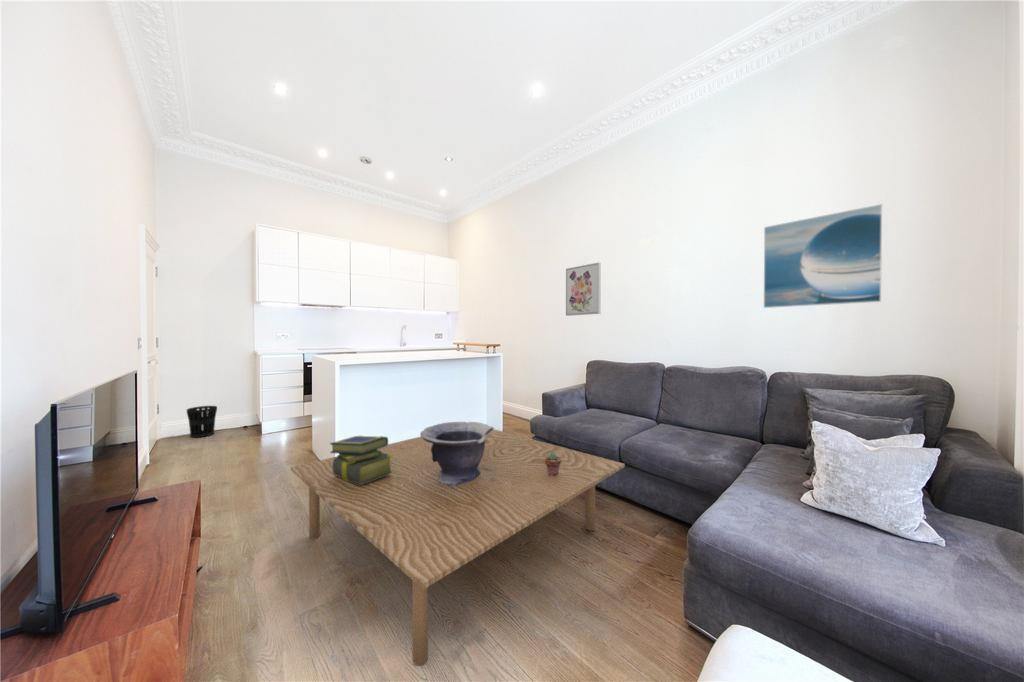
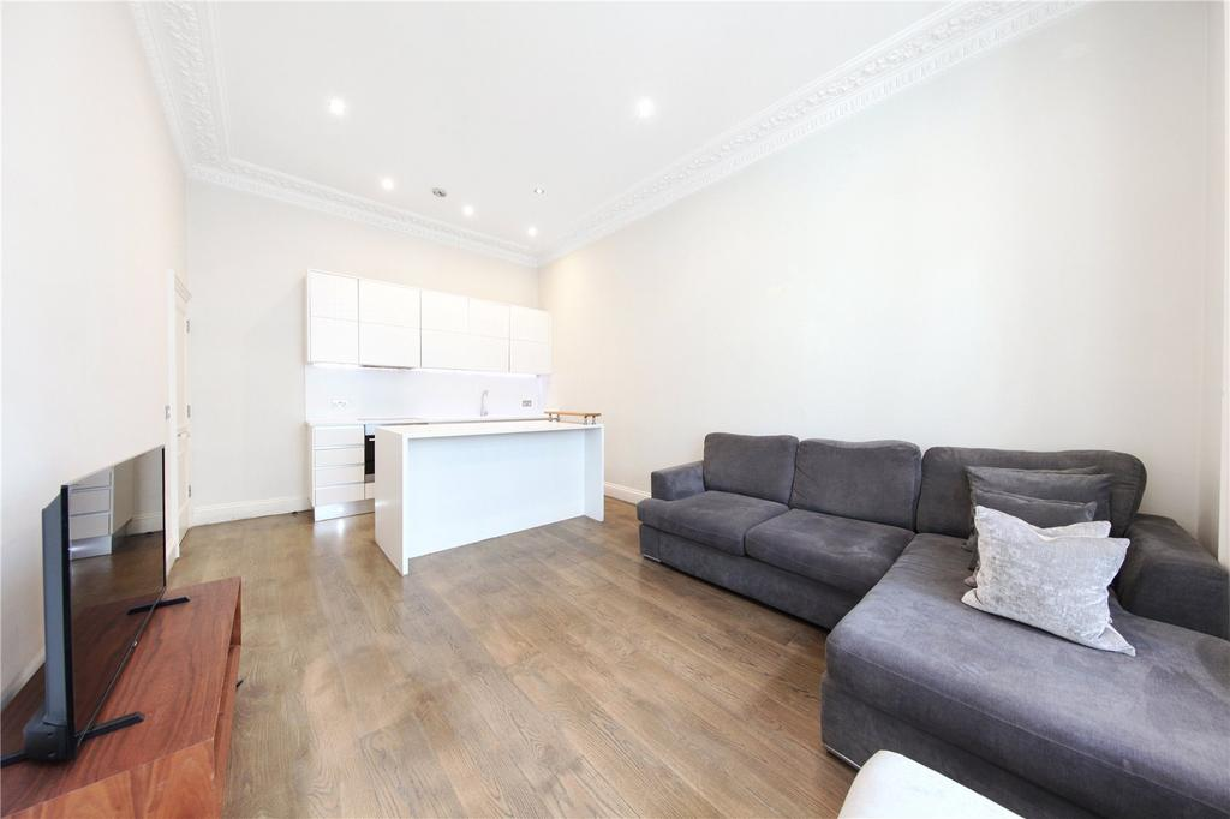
- decorative bowl [419,421,495,486]
- wastebasket [186,405,218,439]
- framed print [763,203,883,309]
- potted succulent [545,452,561,476]
- wall art [565,261,602,317]
- coffee table [290,428,626,667]
- stack of books [329,435,393,484]
